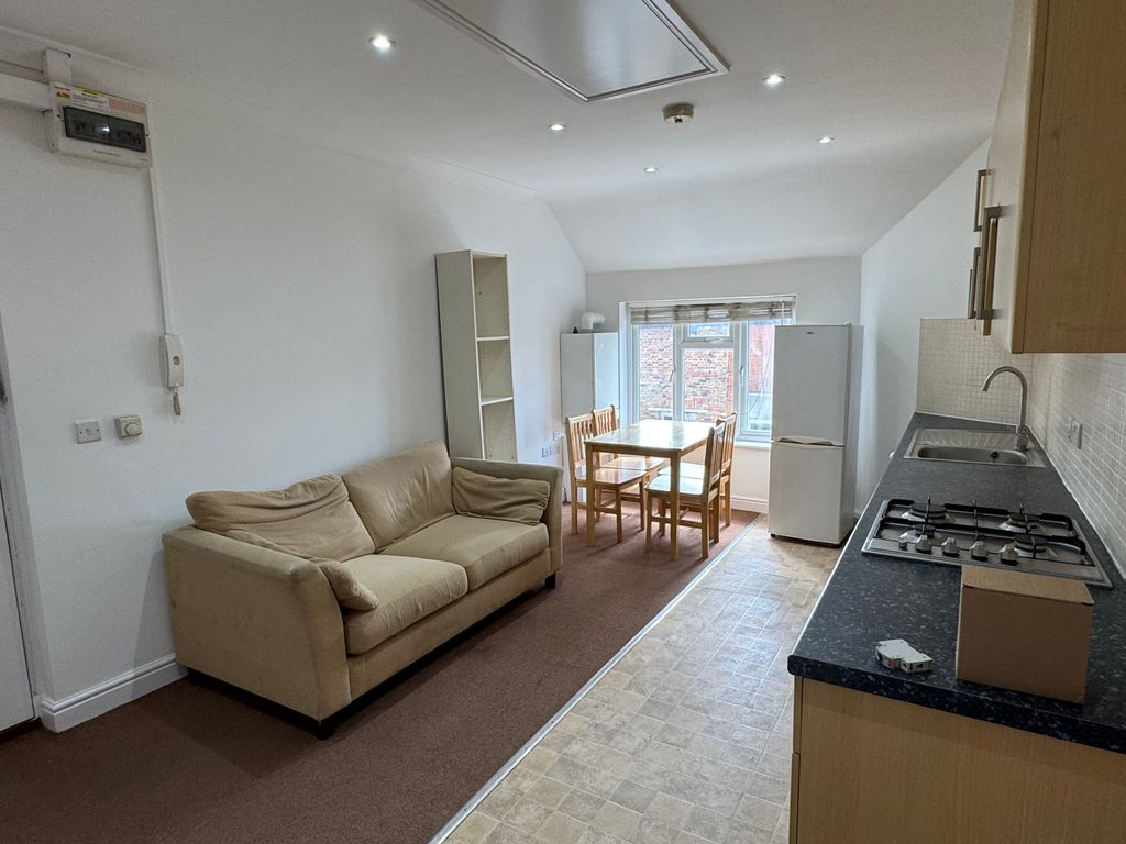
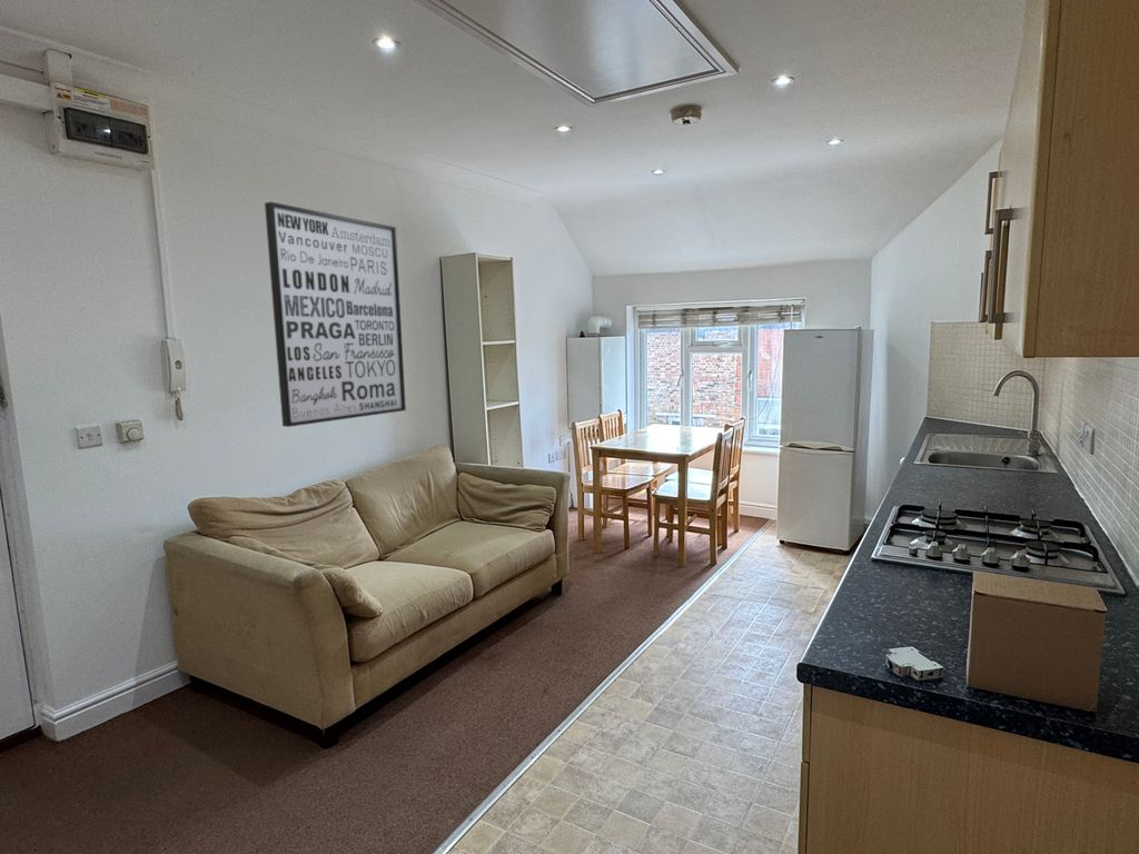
+ wall art [264,200,407,428]
